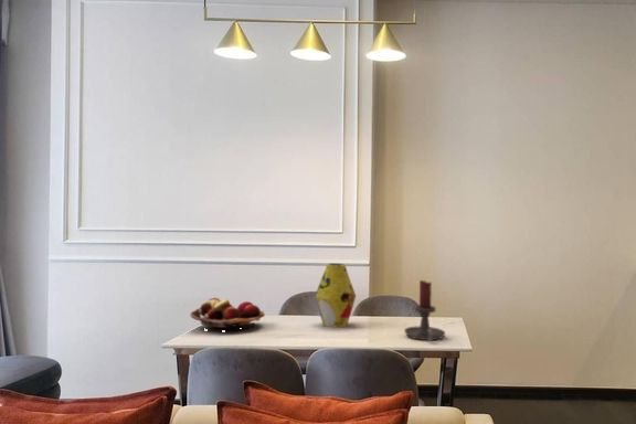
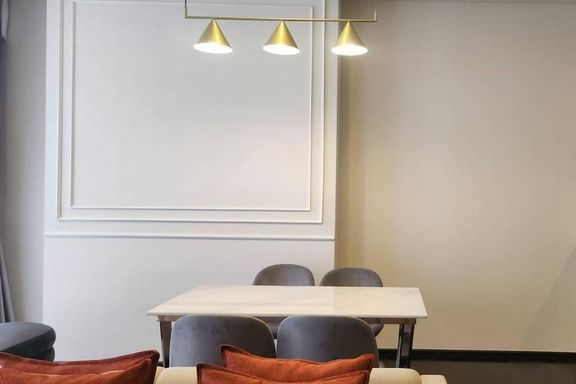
- fruit basket [189,297,266,332]
- vase [314,263,357,328]
- candle holder [403,279,446,342]
